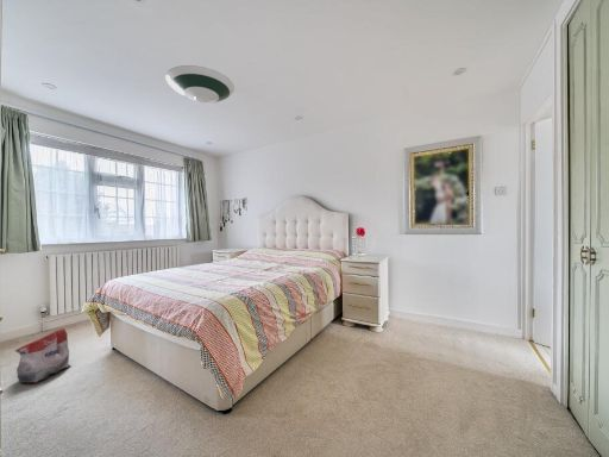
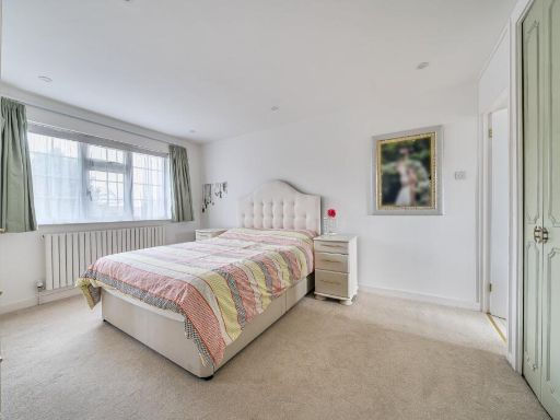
- bag [14,327,71,384]
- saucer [164,64,236,105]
